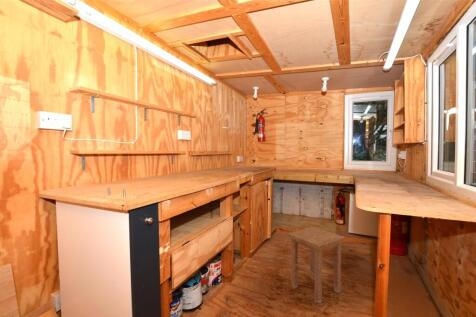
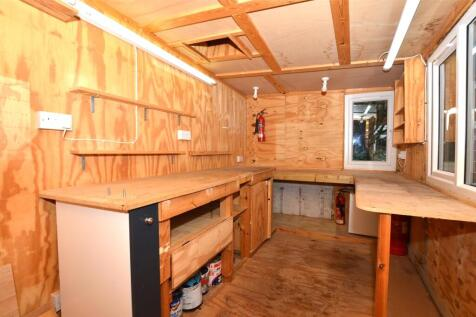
- stool [287,226,346,305]
